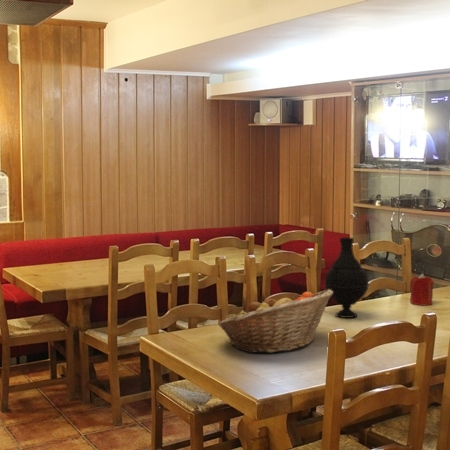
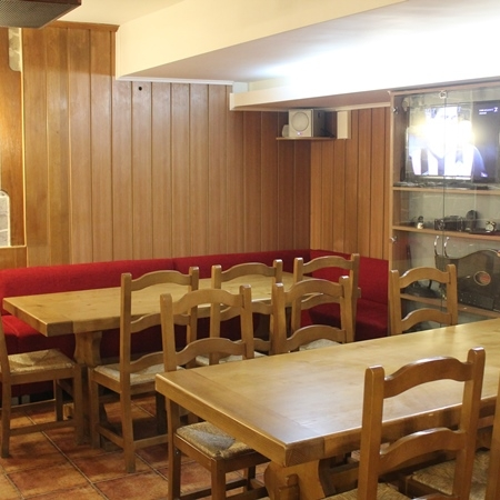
- fruit basket [217,289,333,354]
- vase [323,236,370,319]
- candle [409,273,435,307]
